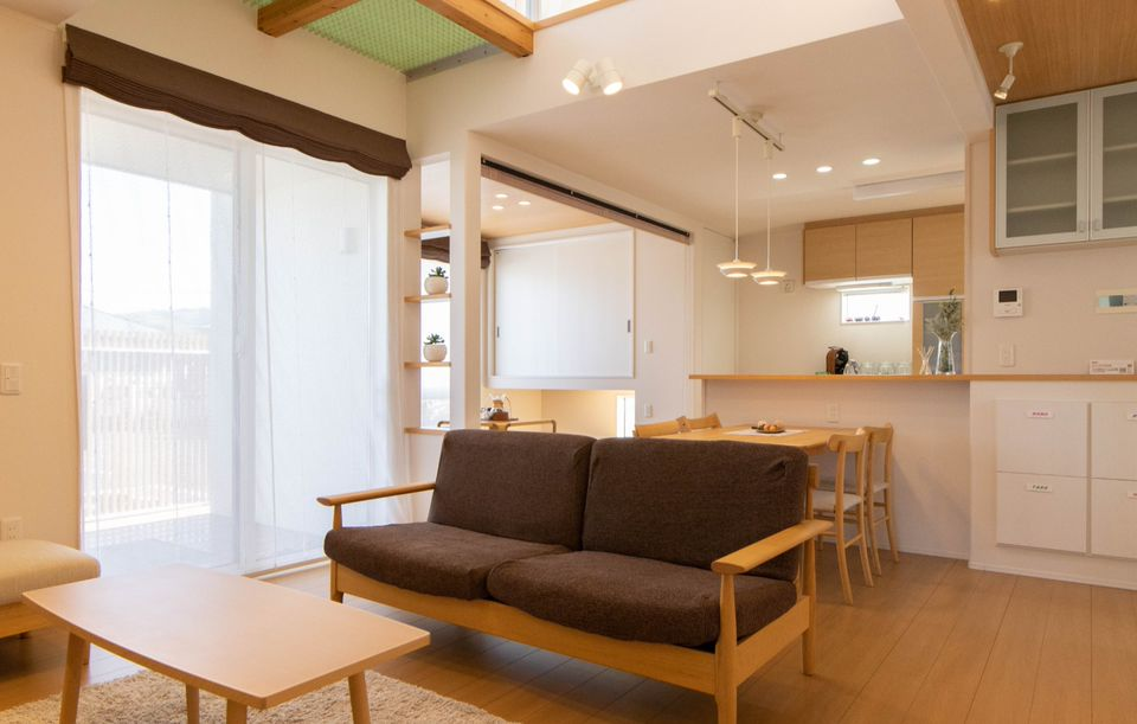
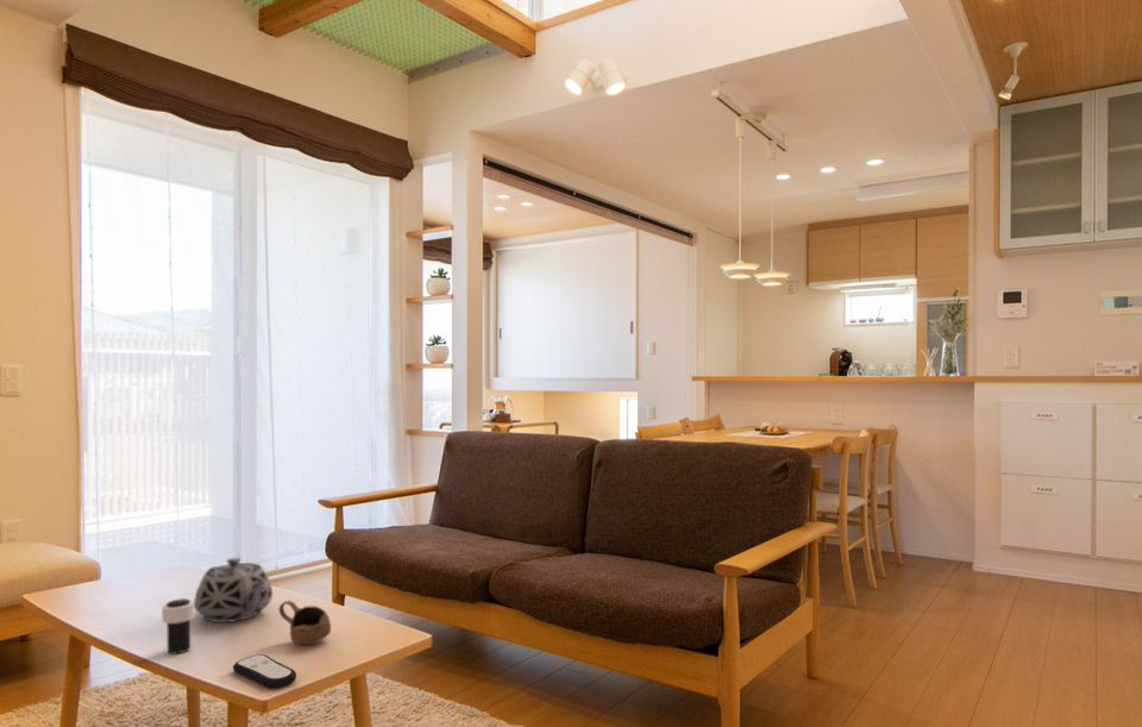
+ teapot [193,557,274,623]
+ remote control [232,653,297,690]
+ cup [278,600,332,646]
+ cup [161,597,196,654]
